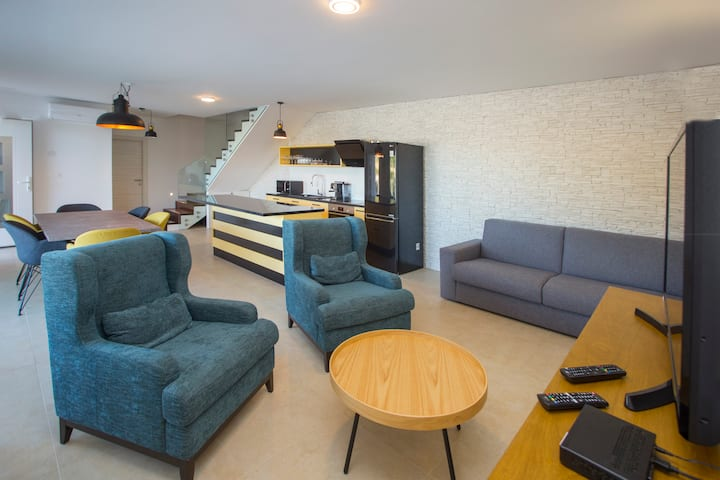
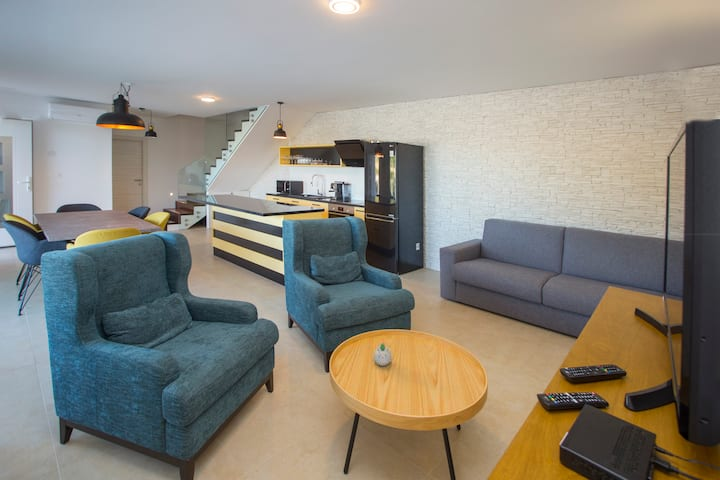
+ succulent planter [373,342,392,367]
